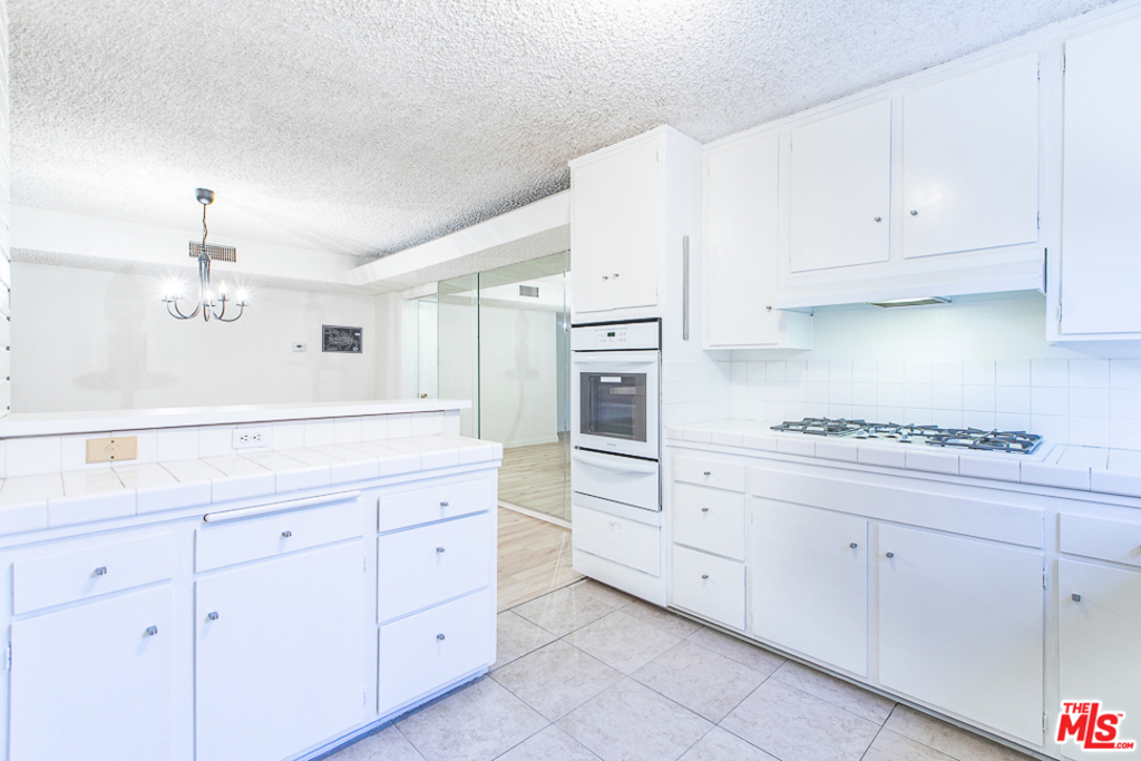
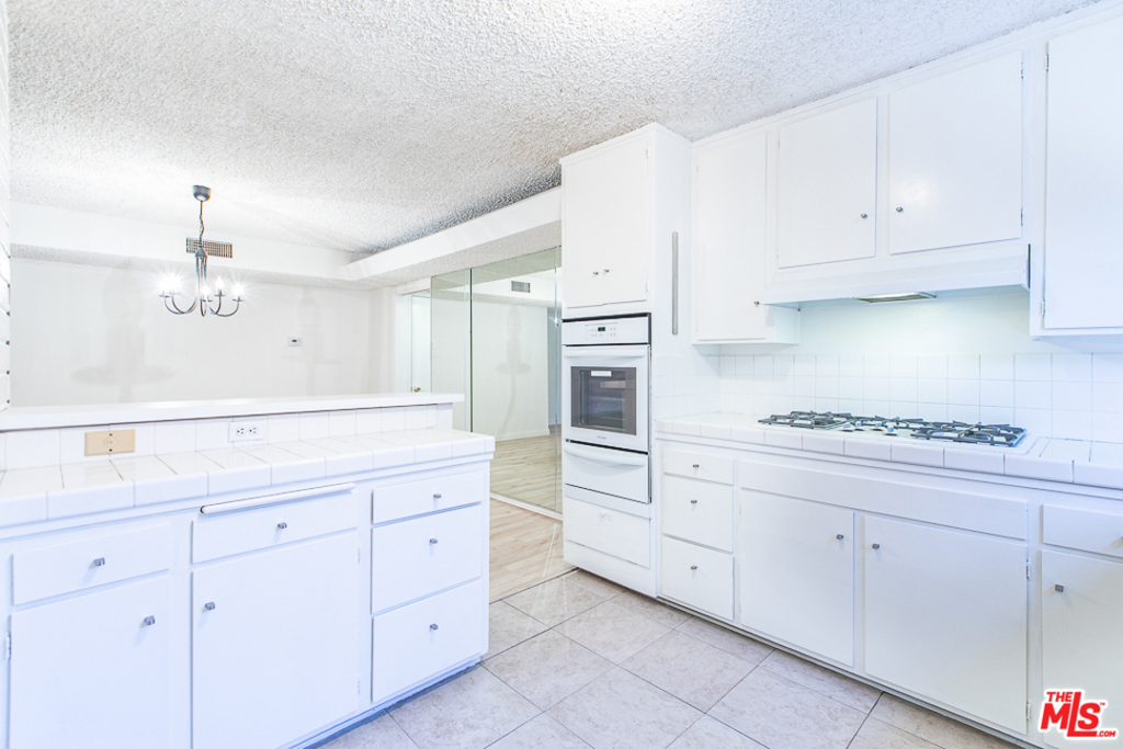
- wall art [321,324,363,354]
